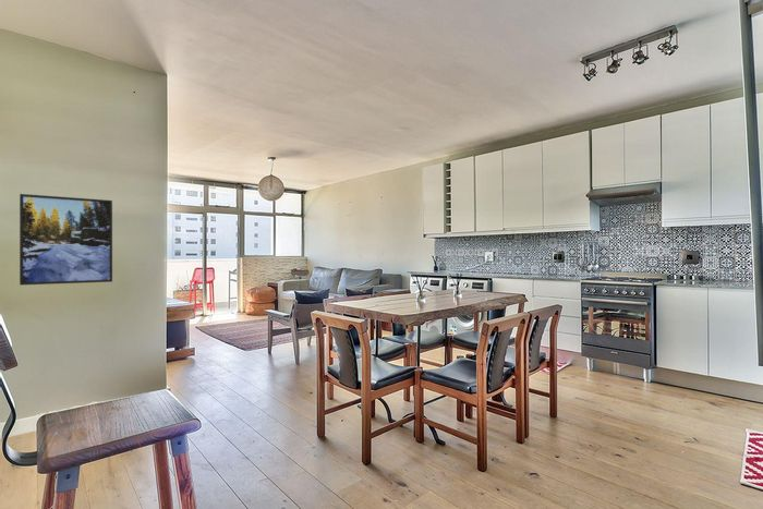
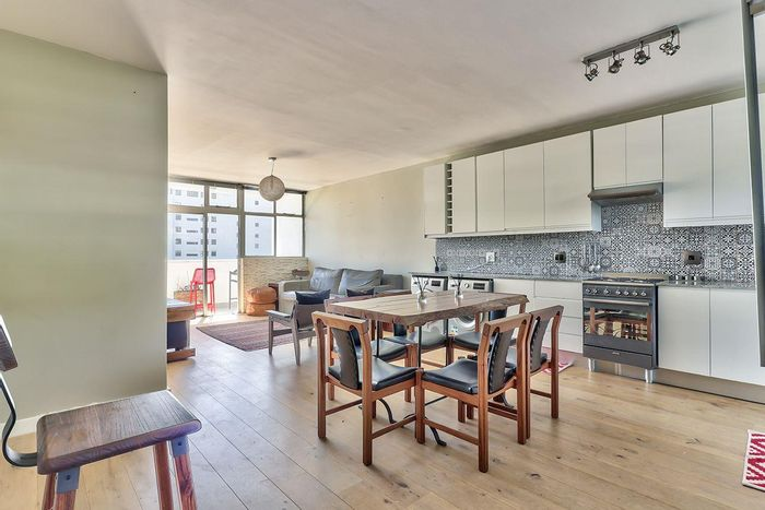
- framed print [19,193,113,287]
